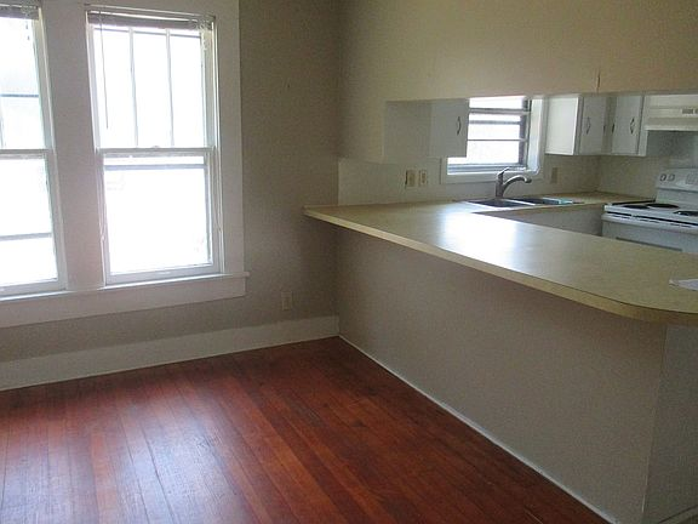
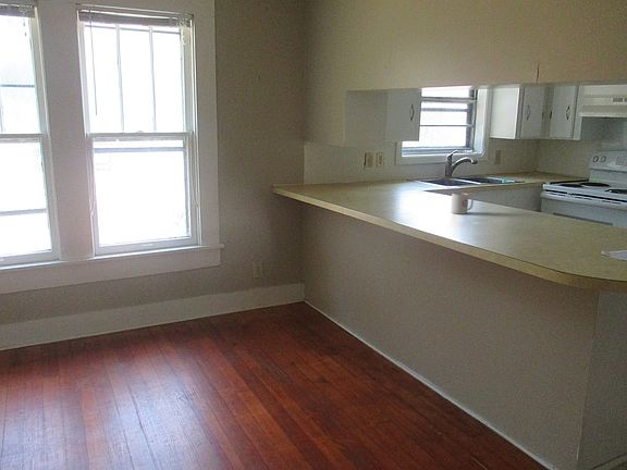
+ mug [450,191,475,215]
